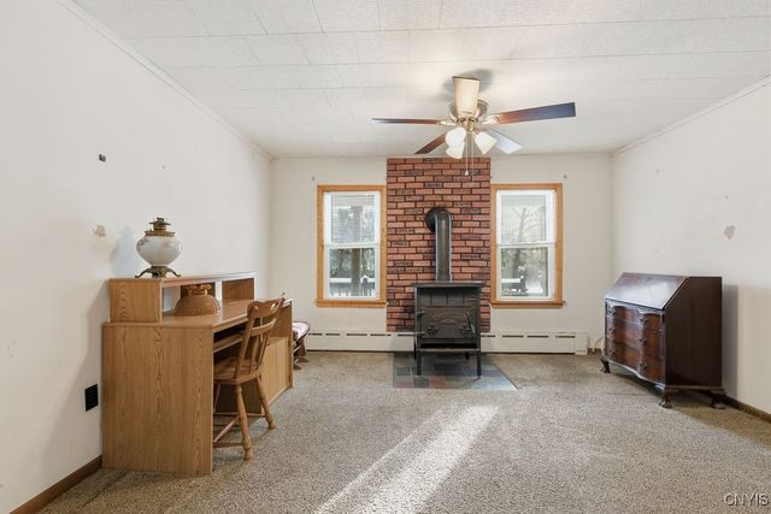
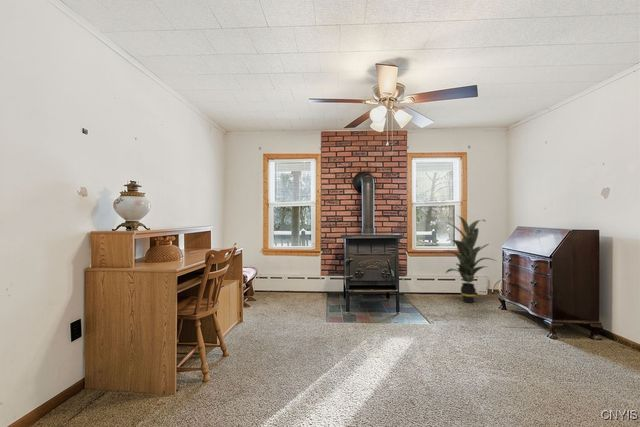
+ indoor plant [442,214,500,304]
